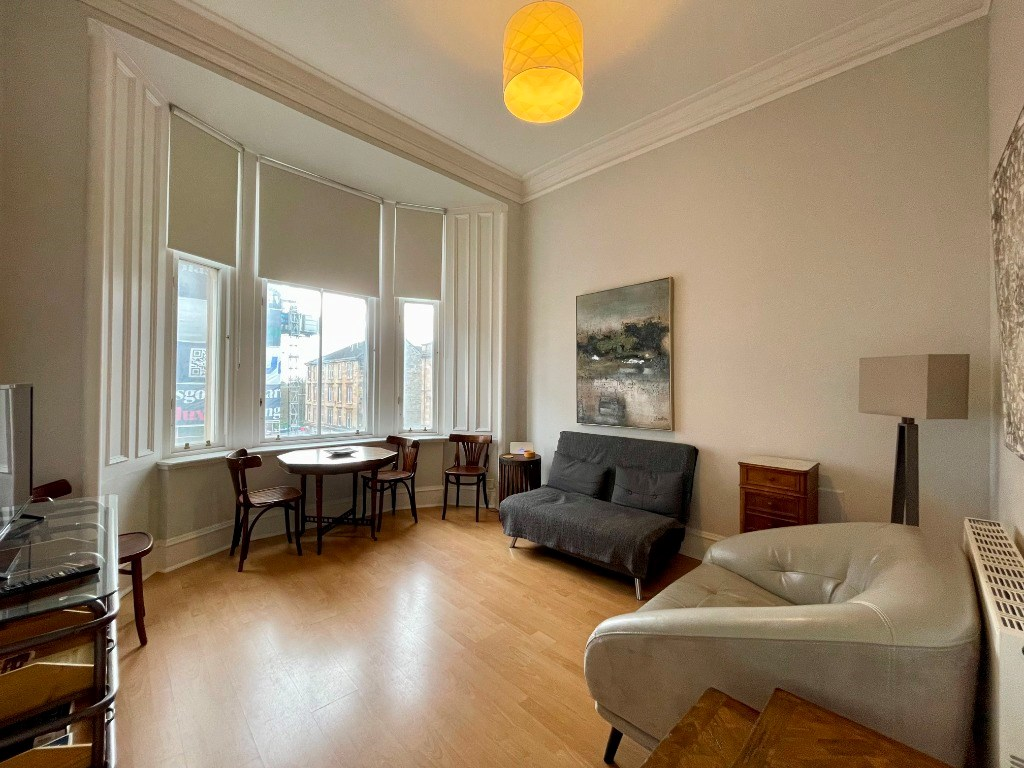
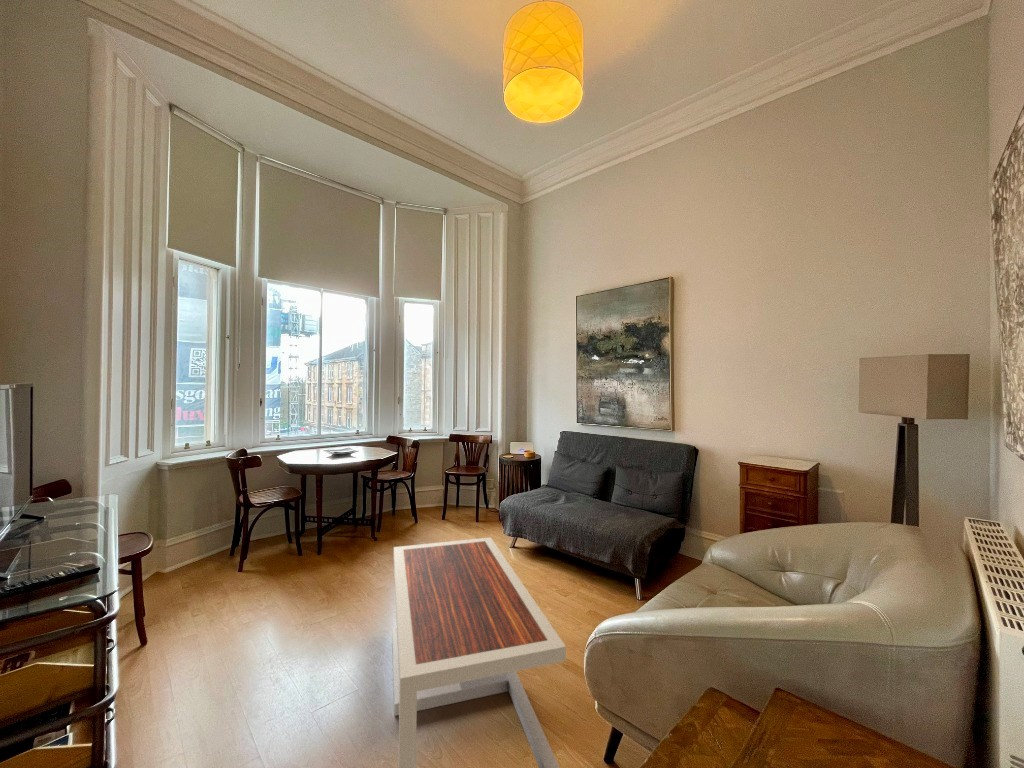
+ coffee table [391,536,567,768]
